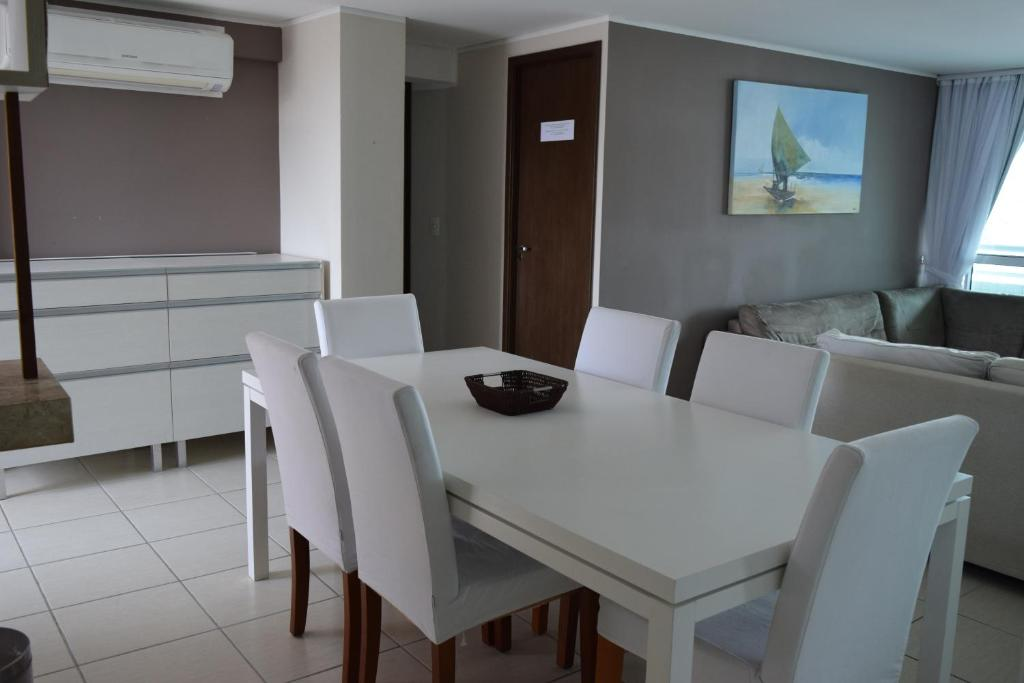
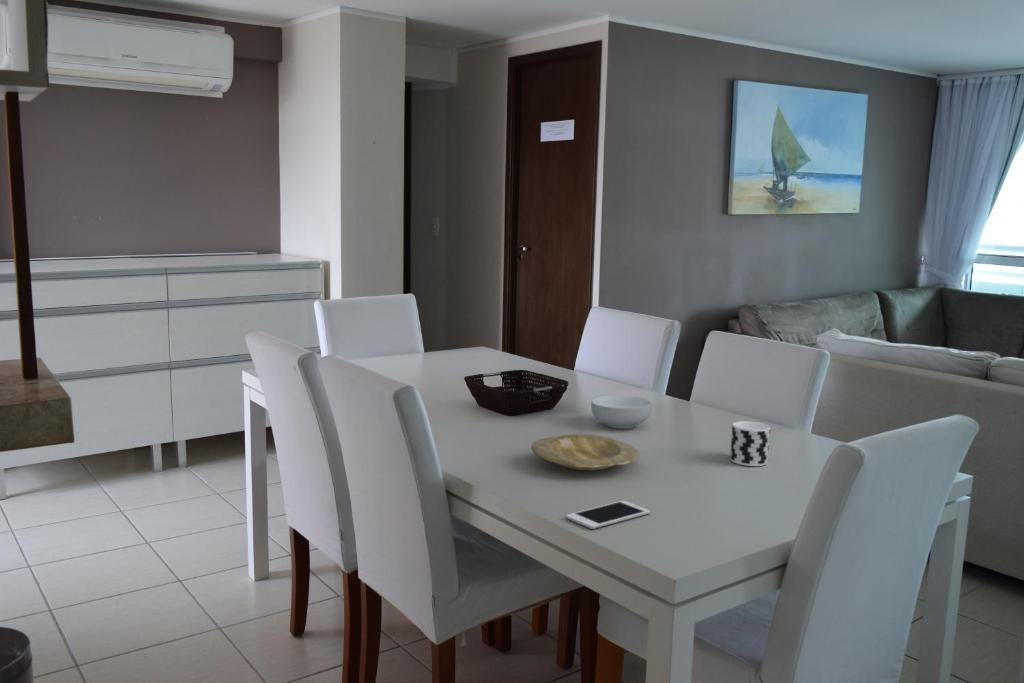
+ cup [729,420,771,467]
+ cell phone [565,500,651,530]
+ plate [530,433,640,472]
+ cereal bowl [590,395,653,430]
